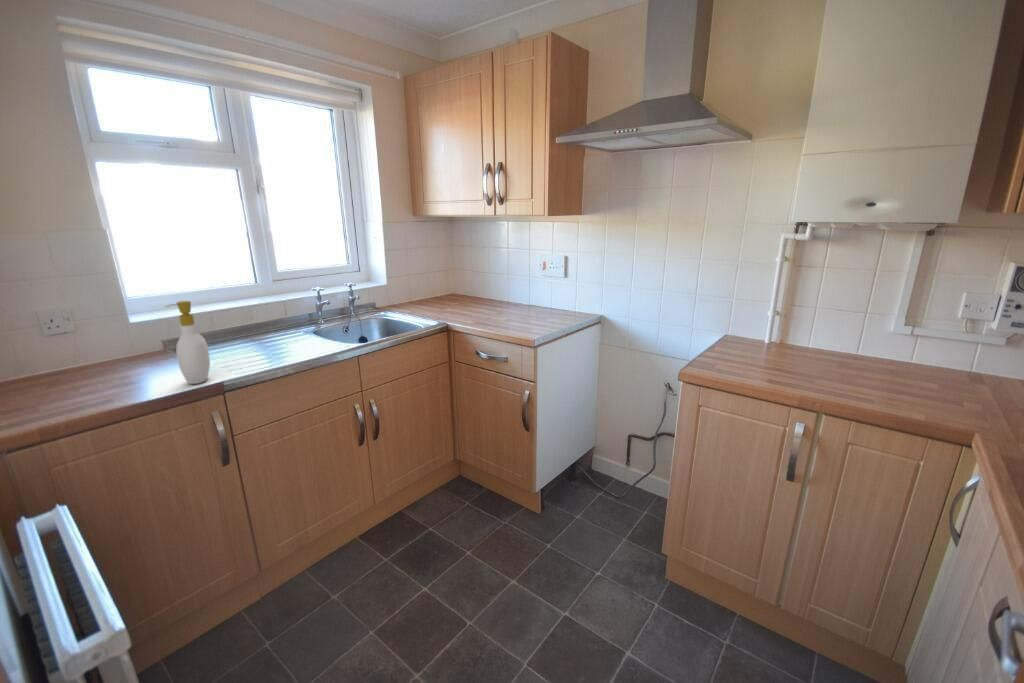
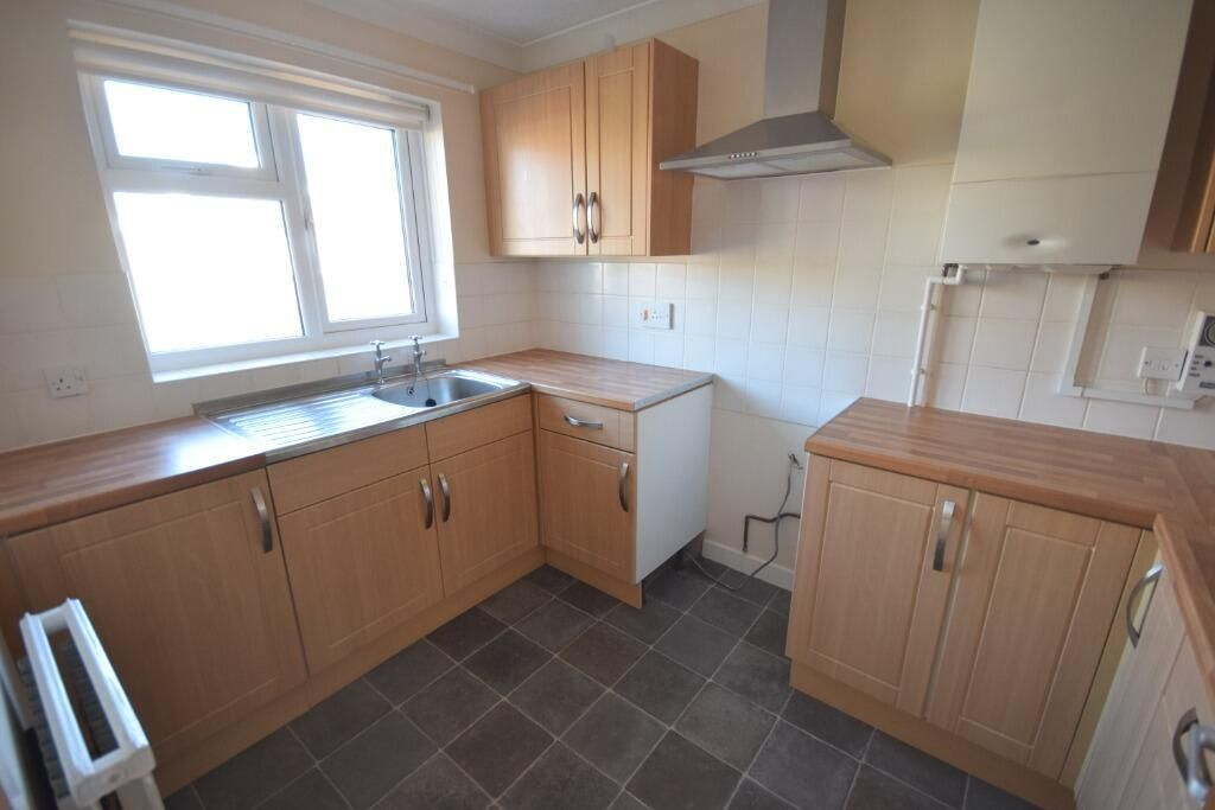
- soap bottle [164,300,211,385]
